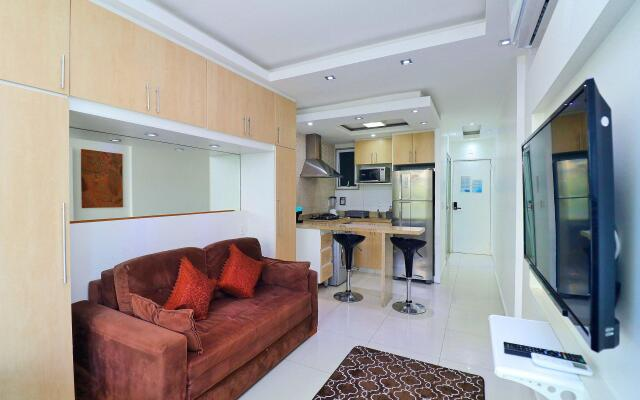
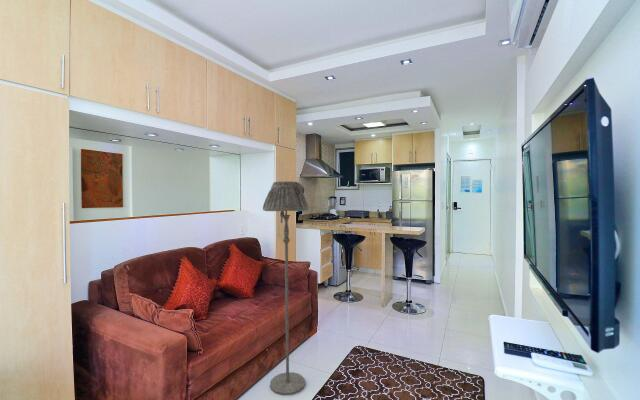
+ floor lamp [262,180,310,396]
